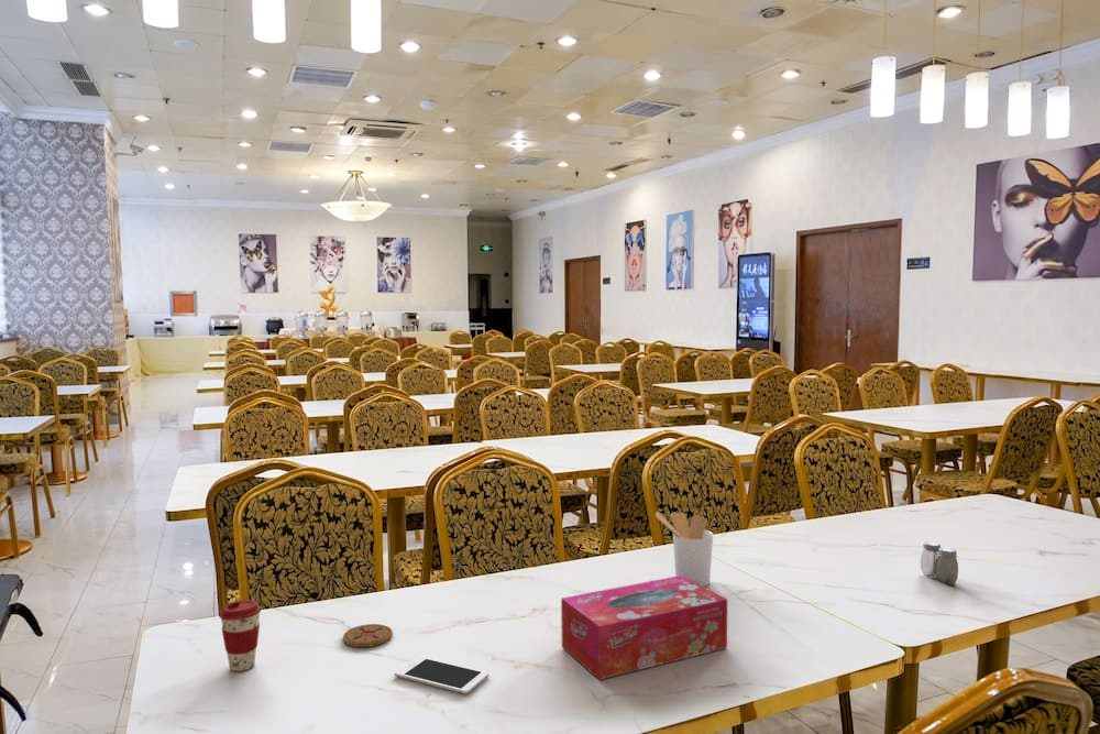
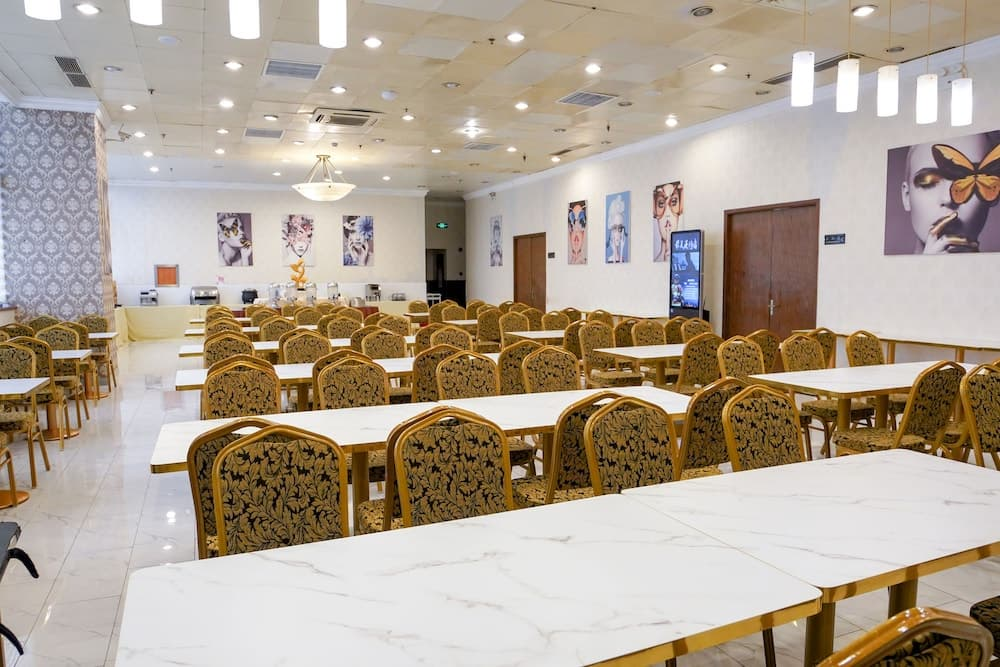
- coaster [342,623,394,648]
- utensil holder [654,511,714,588]
- salt and pepper shaker [920,540,959,587]
- cell phone [394,656,490,695]
- coffee cup [218,599,263,672]
- tissue box [560,576,728,680]
